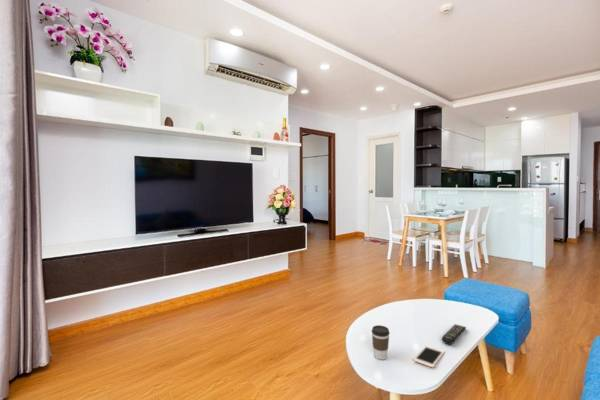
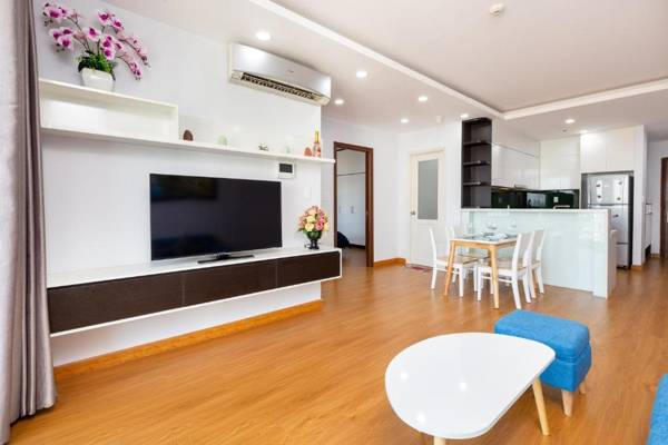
- remote control [441,323,467,346]
- coffee cup [371,324,391,360]
- cell phone [413,344,445,368]
